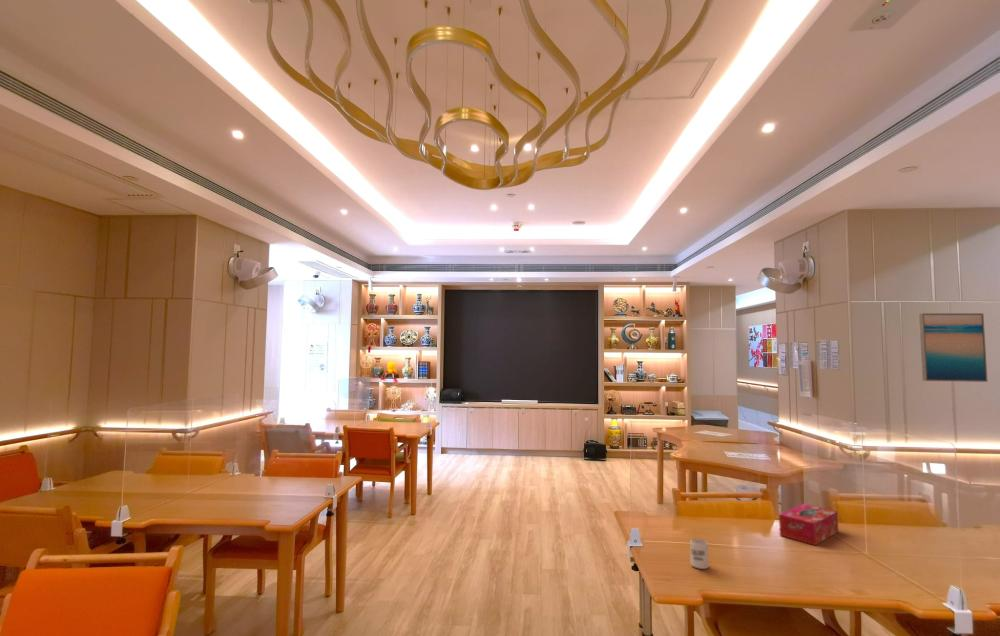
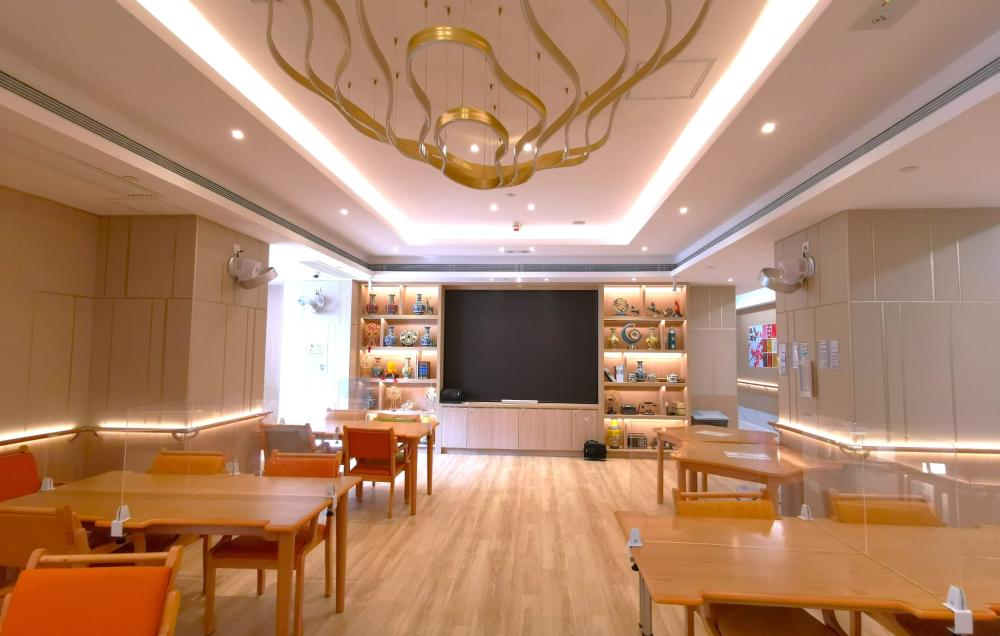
- cup [689,538,710,570]
- wall art [918,312,989,383]
- tissue box [778,503,839,546]
